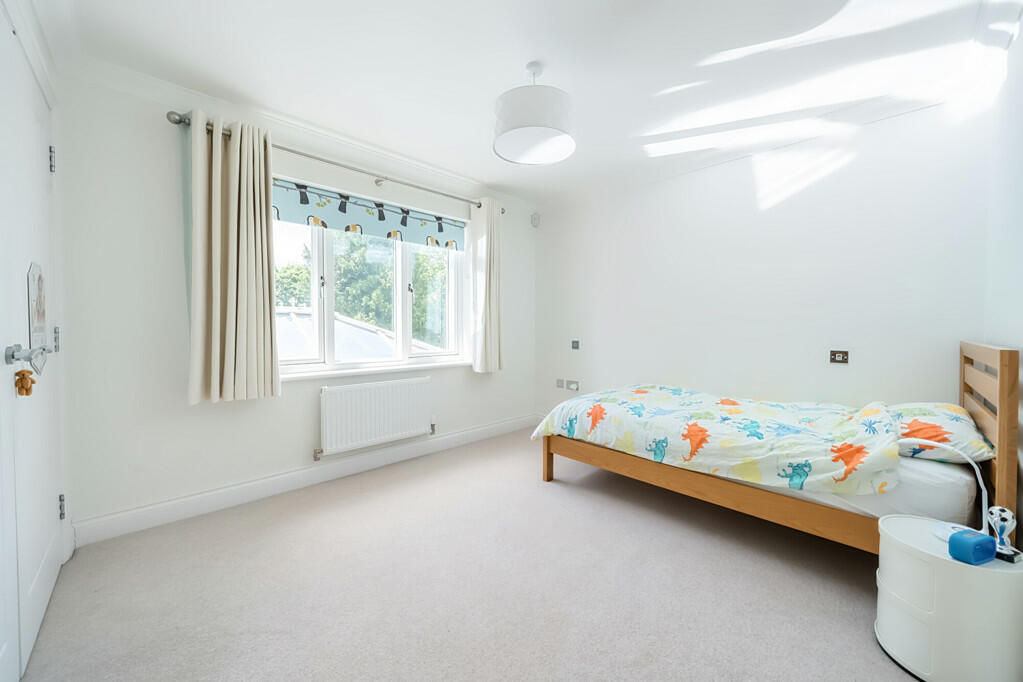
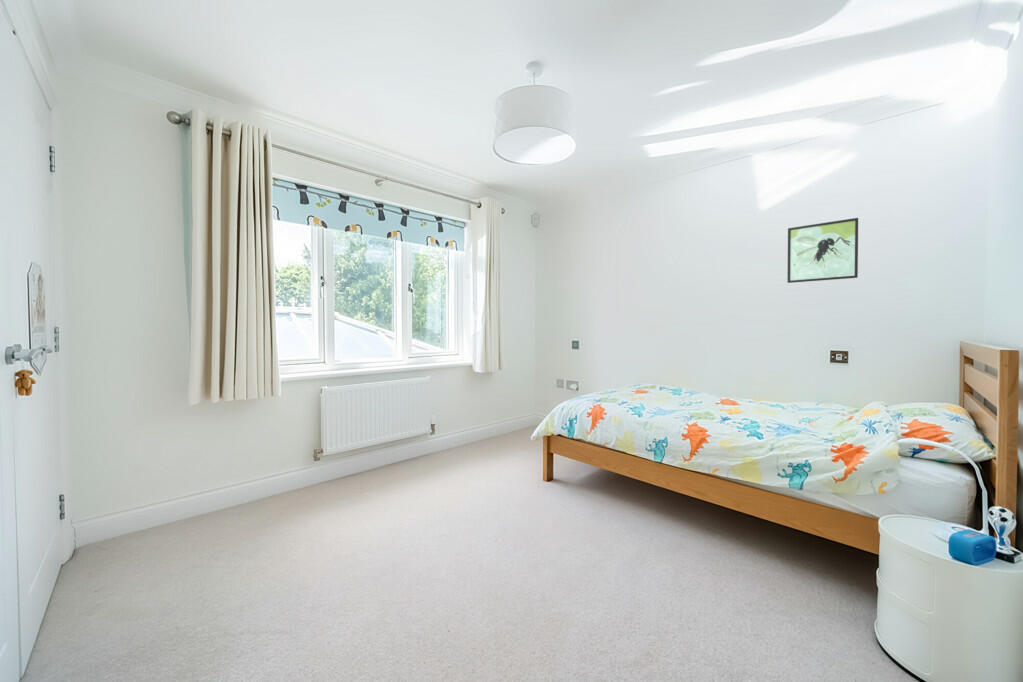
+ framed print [786,217,859,284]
